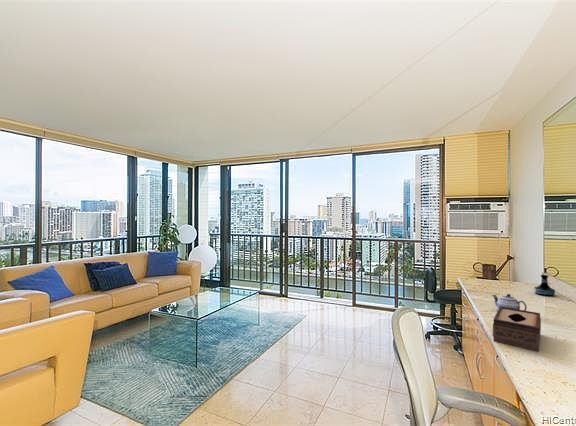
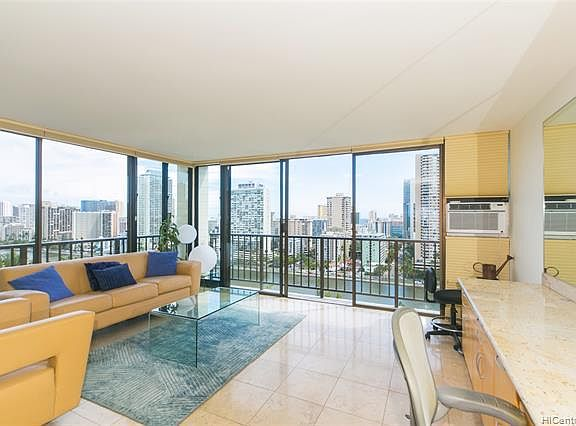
- teapot [491,293,528,311]
- tequila bottle [533,274,556,297]
- tissue box [492,307,542,352]
